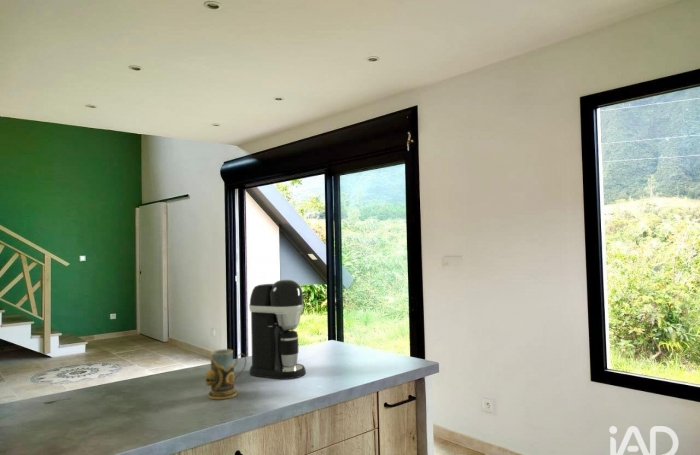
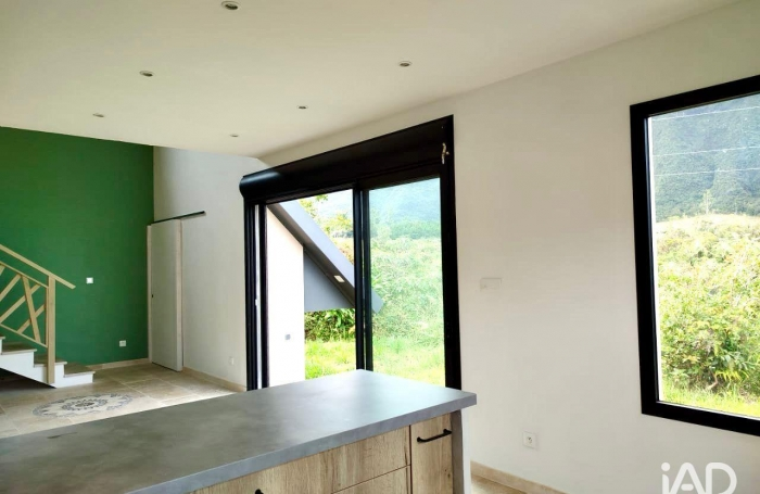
- coffee maker [248,279,307,380]
- mug [204,348,247,400]
